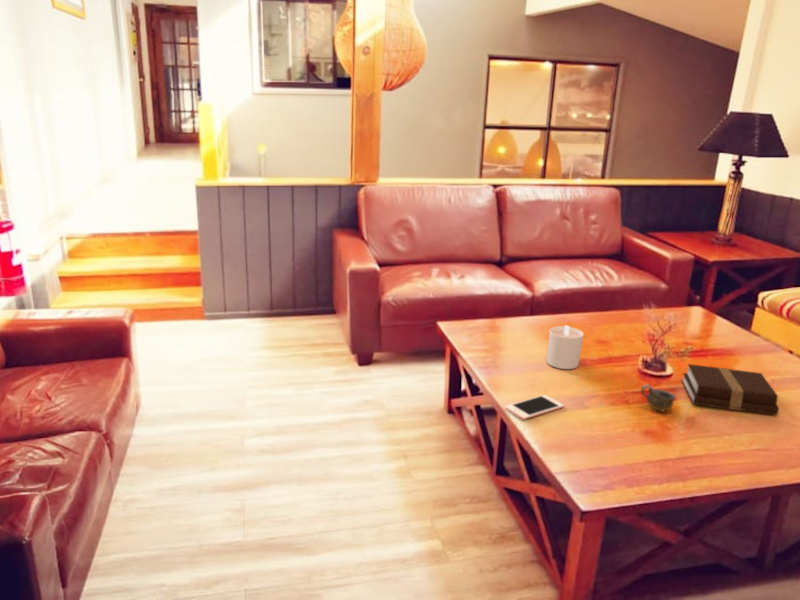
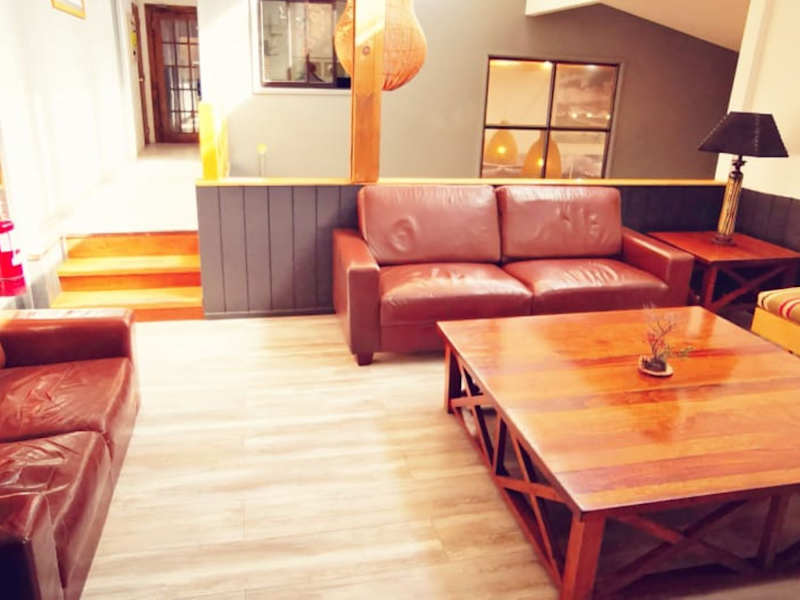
- cup [640,383,677,413]
- cell phone [504,394,565,421]
- candle [546,324,585,370]
- book [681,363,780,416]
